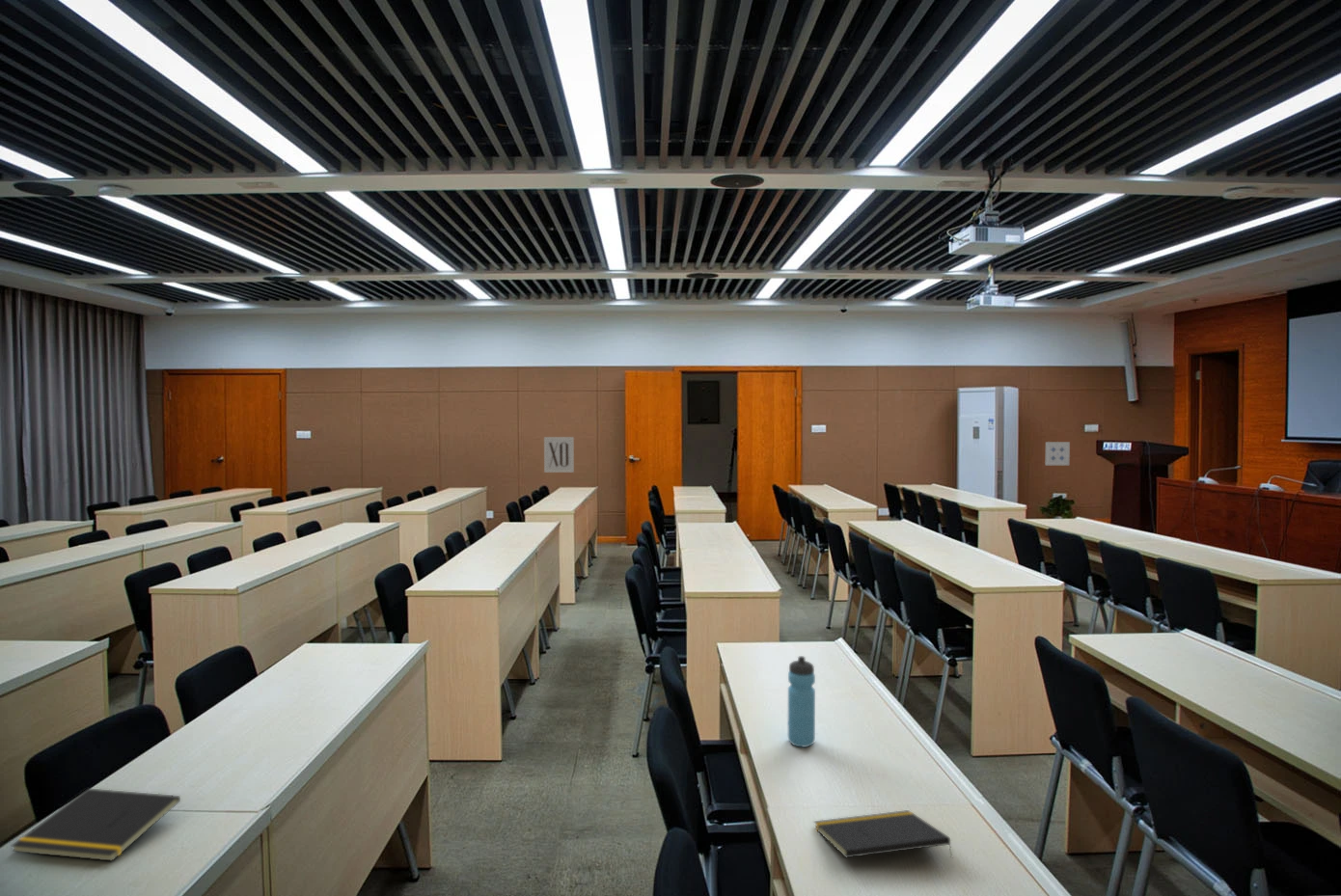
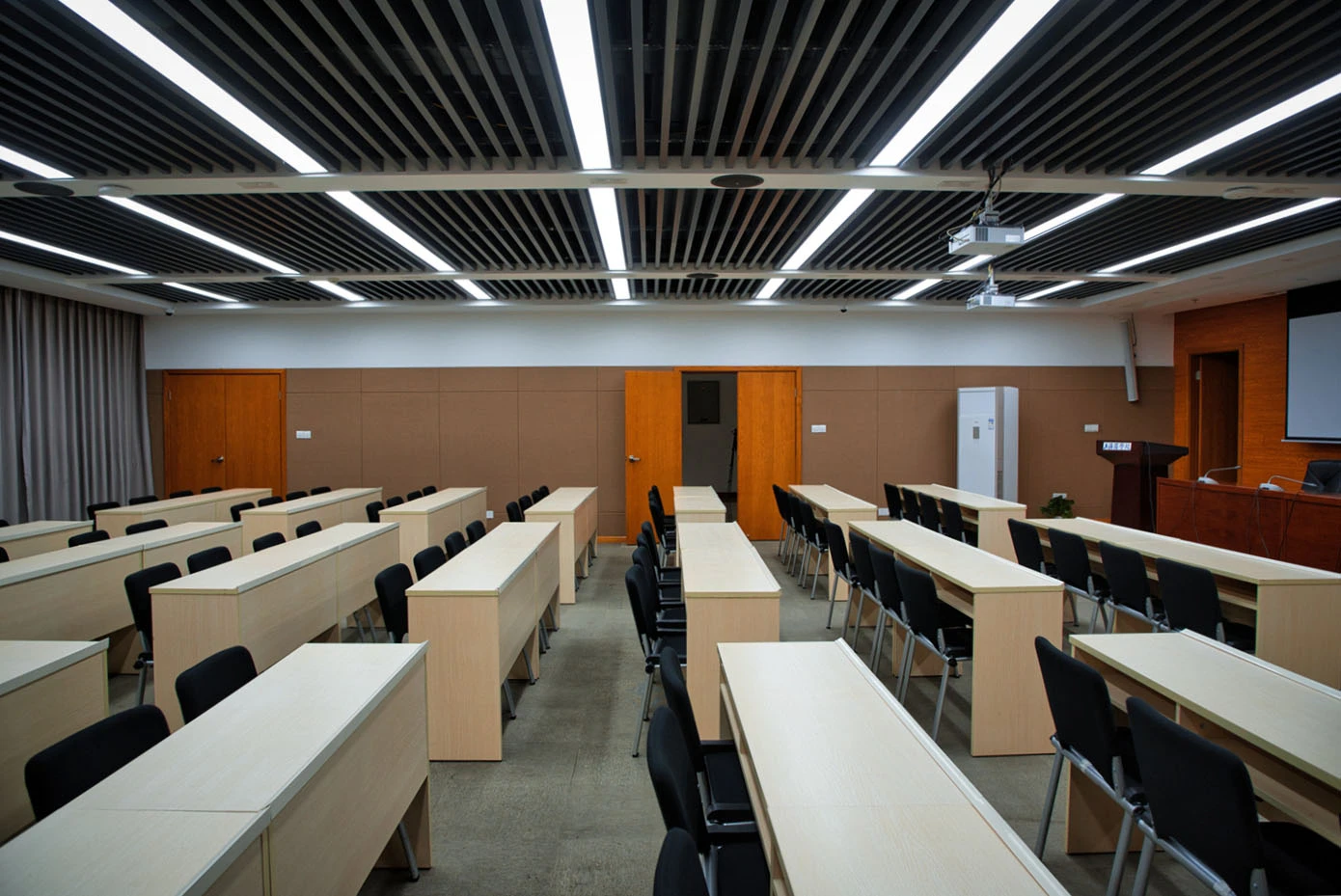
- water bottle [787,655,816,748]
- notepad [813,809,954,860]
- wall art [543,436,575,474]
- notepad [10,788,181,862]
- wall art [1044,441,1071,466]
